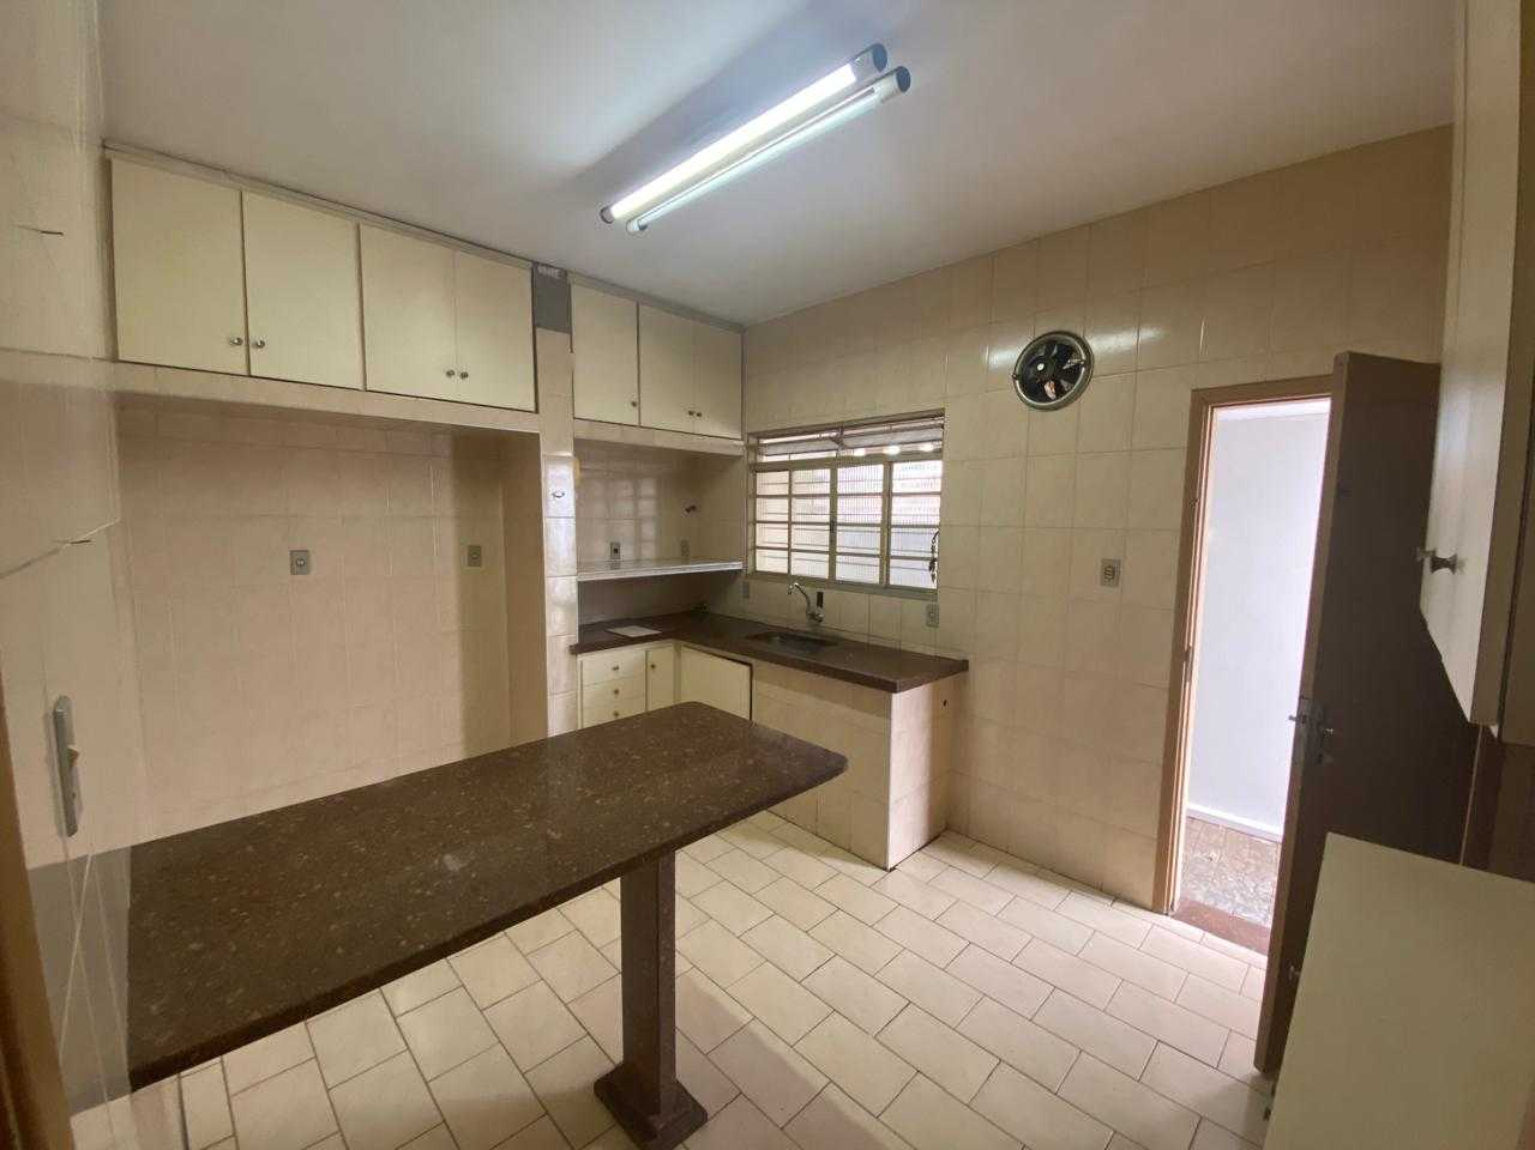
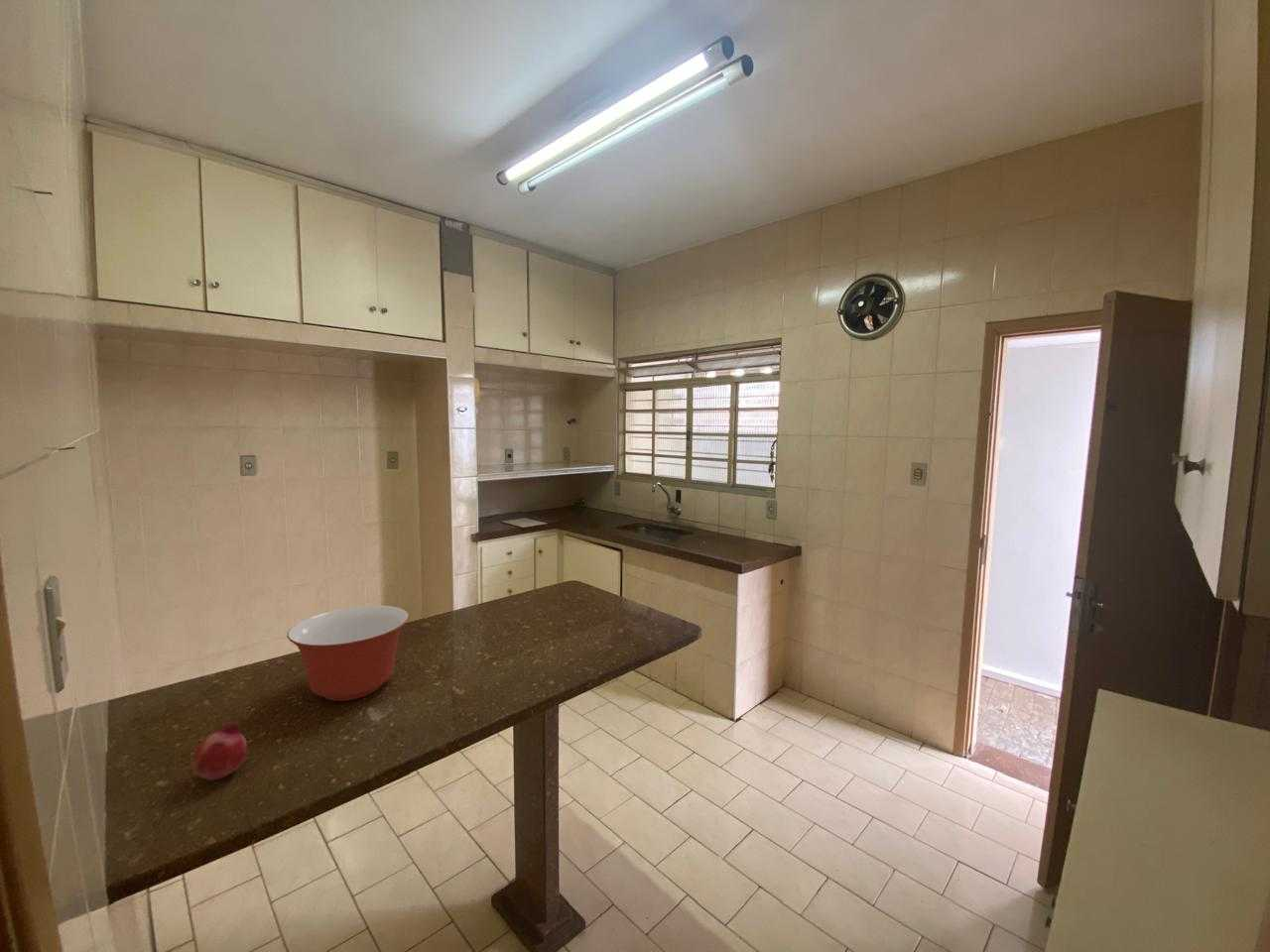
+ mixing bowl [287,605,410,702]
+ fruit [191,718,248,781]
